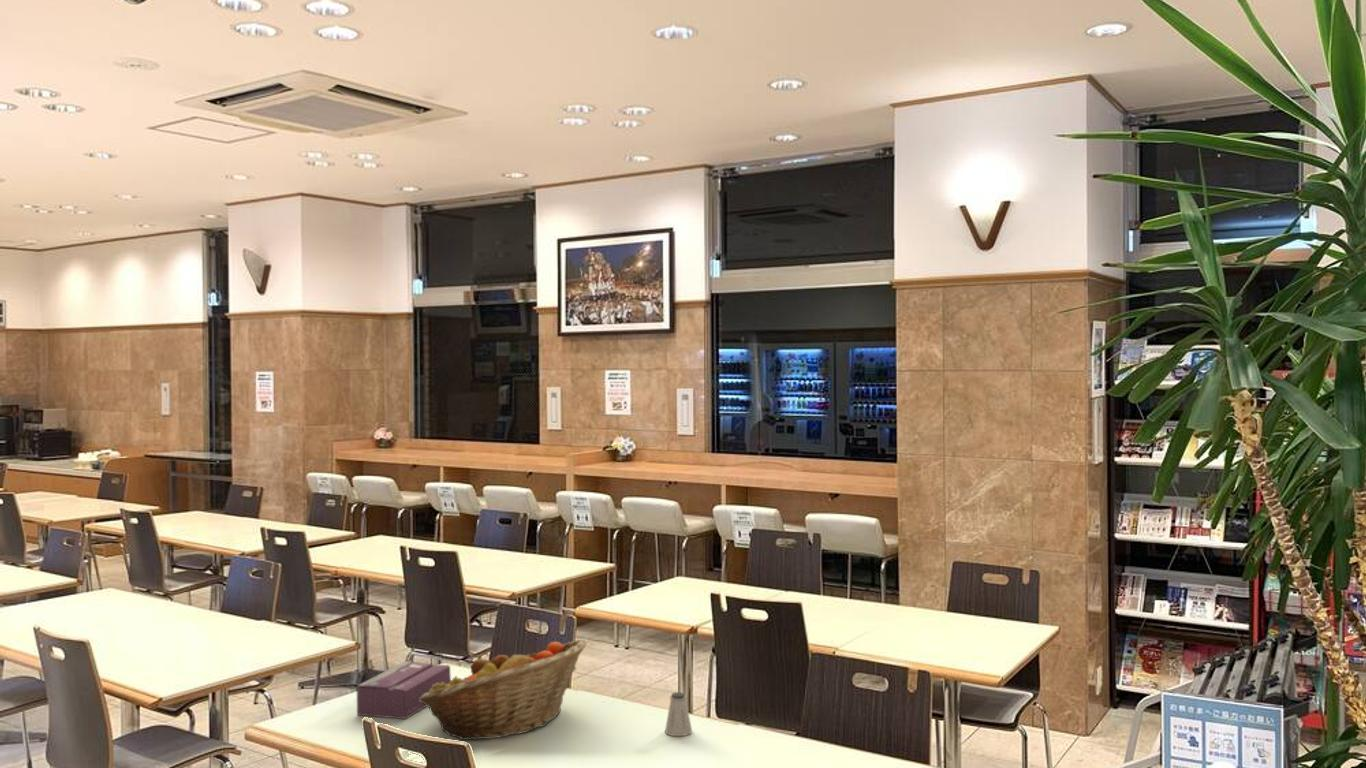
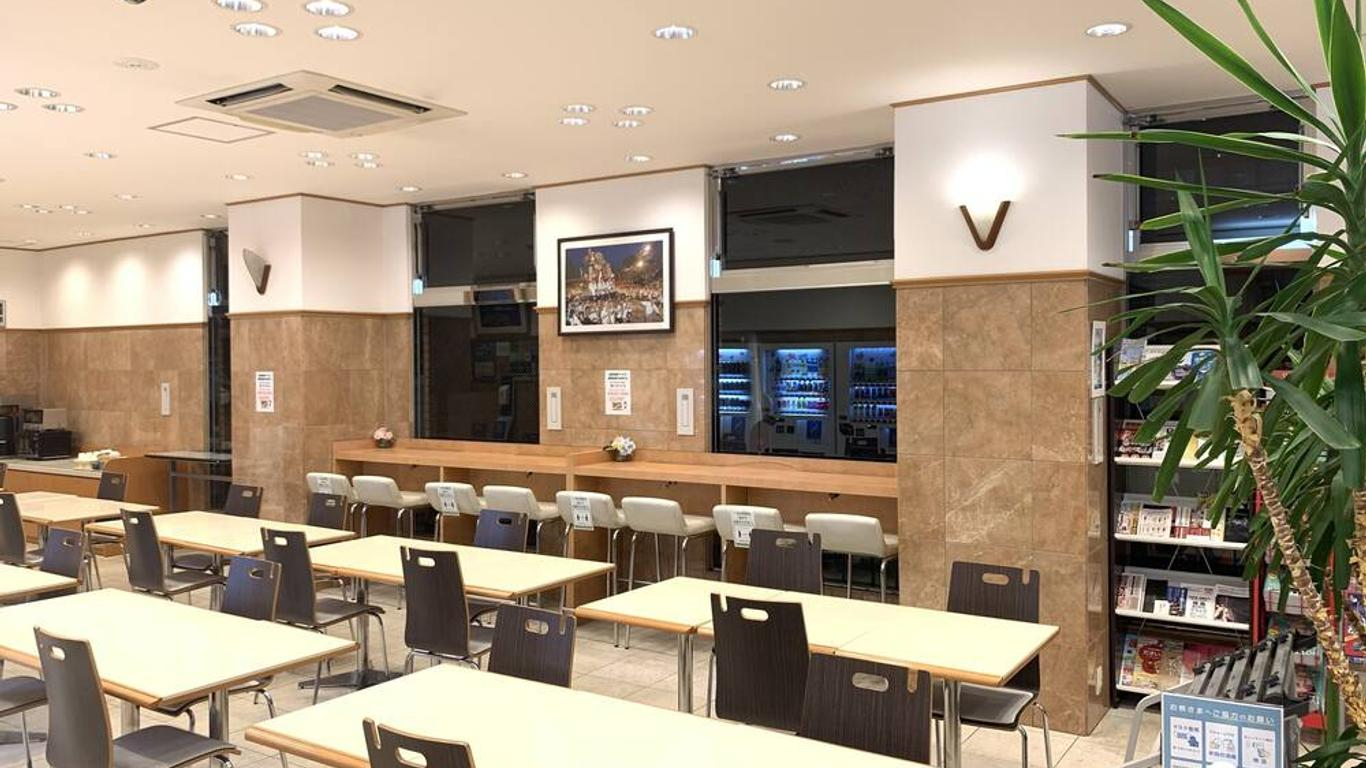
- fruit basket [419,639,587,741]
- tissue box [356,660,452,720]
- saltshaker [664,691,693,737]
